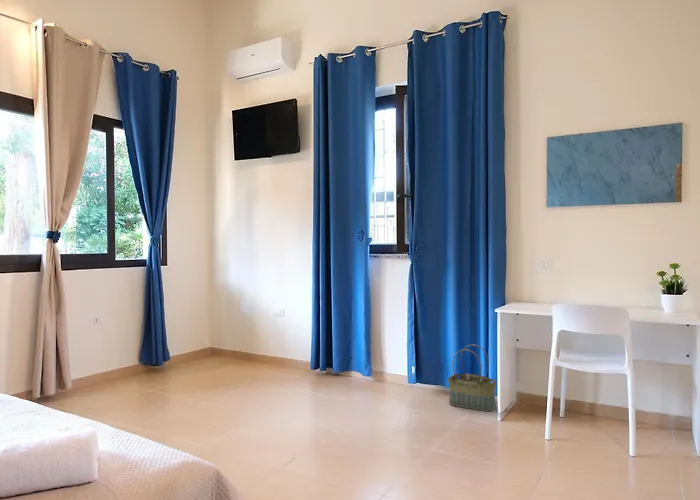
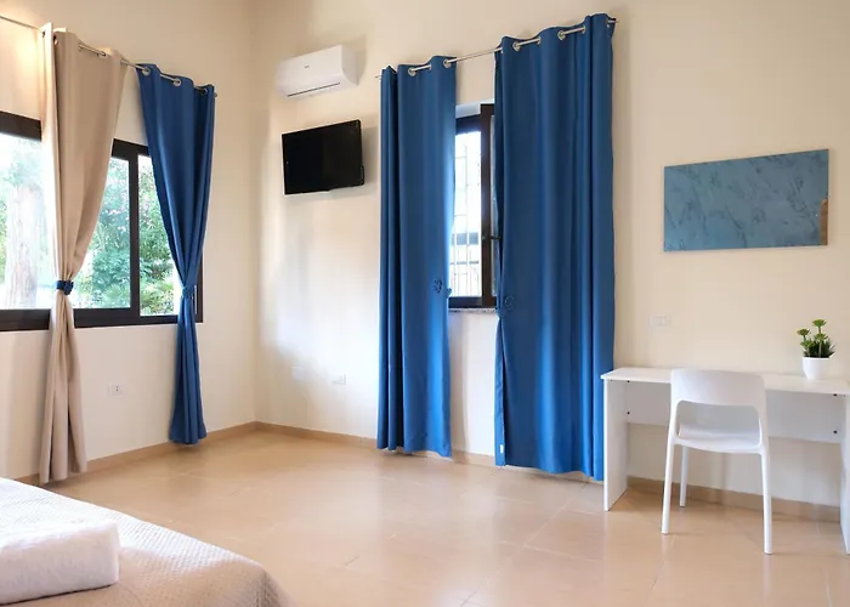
- basket [447,344,498,413]
